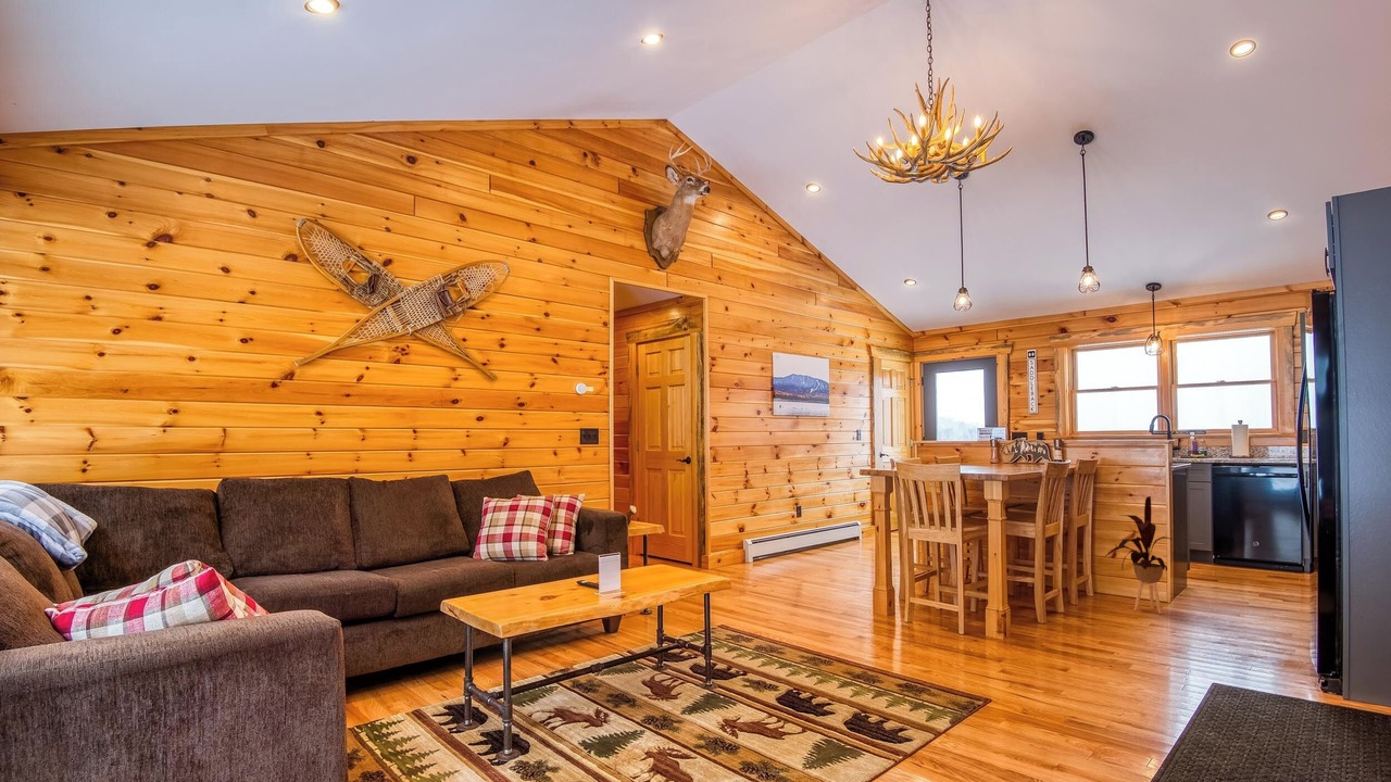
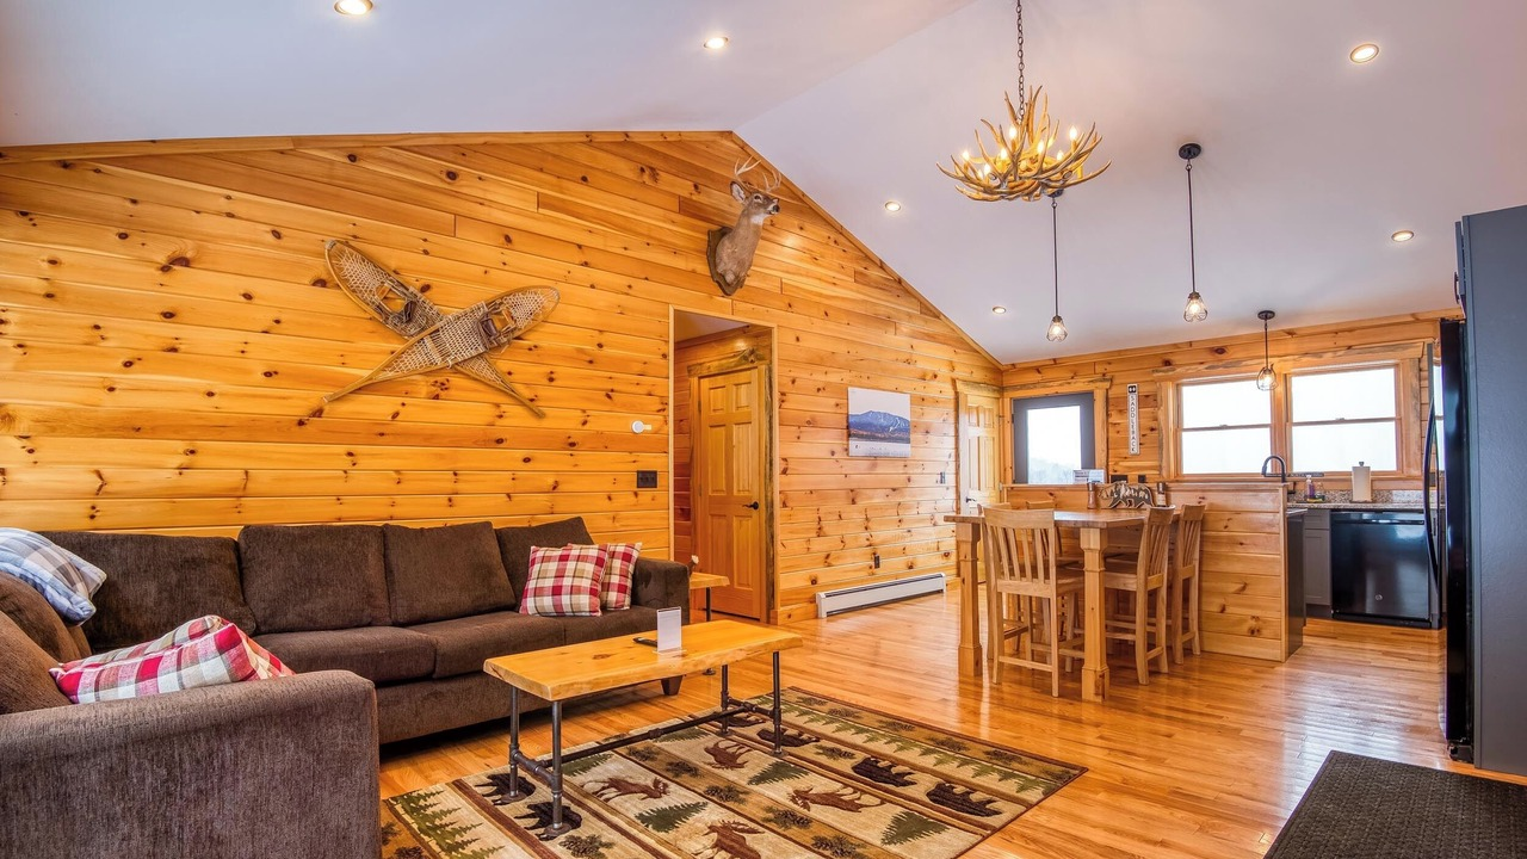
- house plant [1103,495,1174,615]
